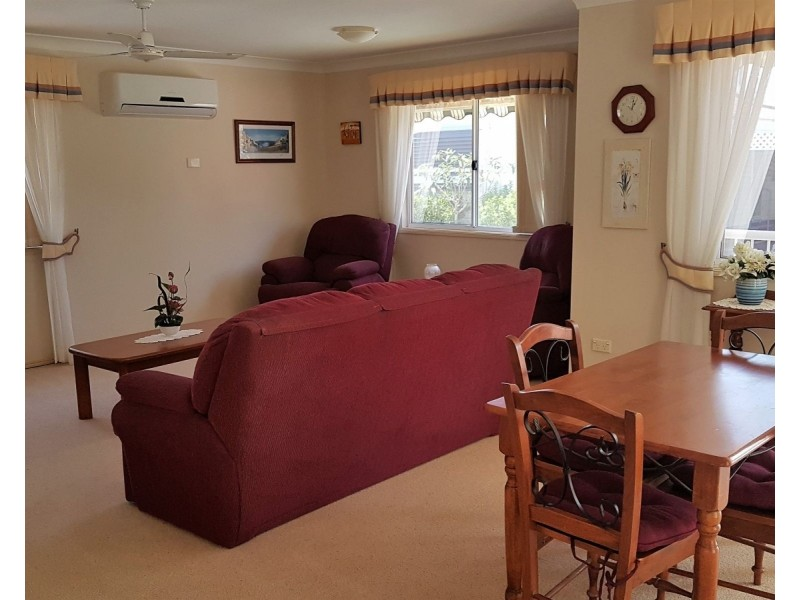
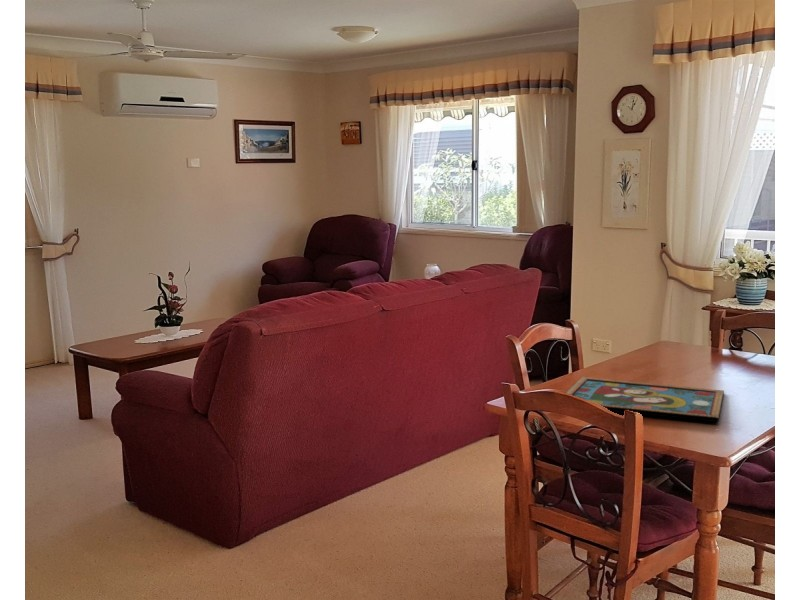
+ framed painting [565,376,725,423]
